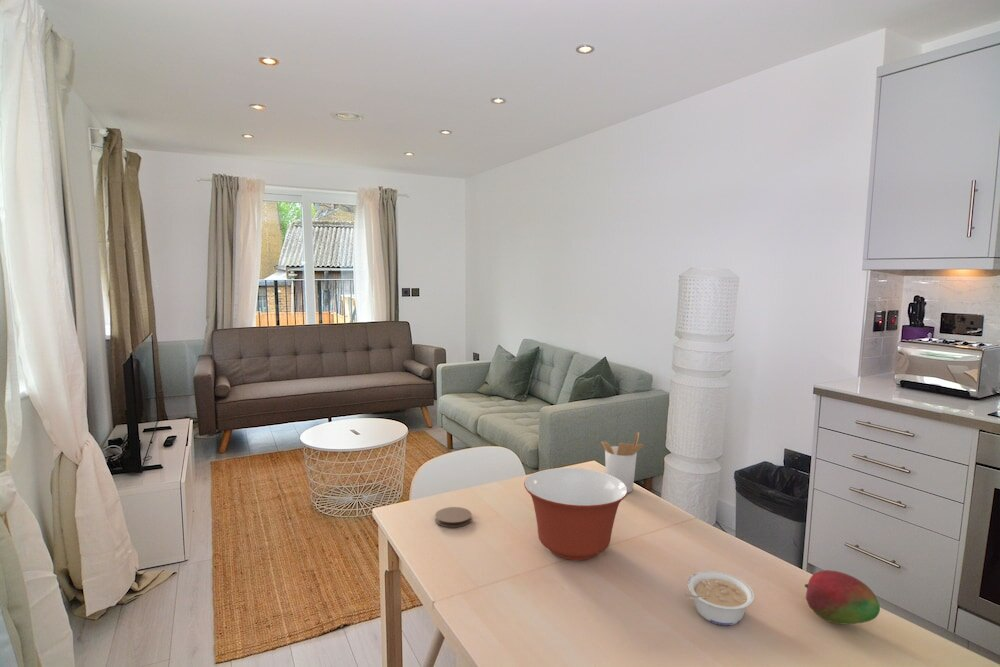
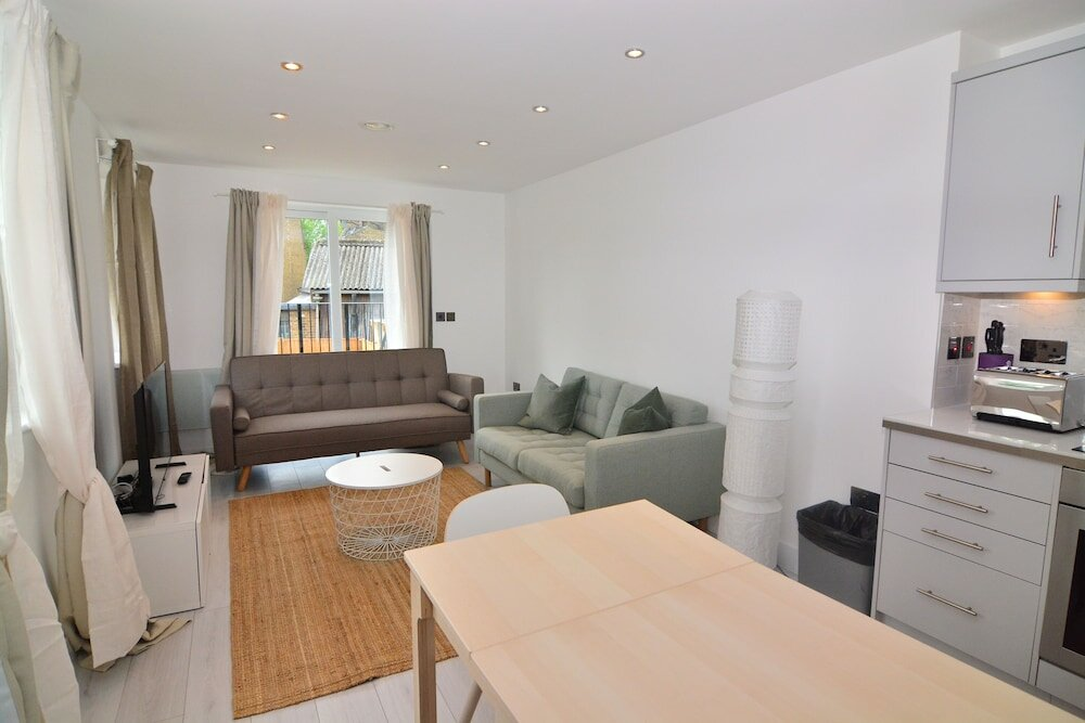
- legume [684,570,755,627]
- utensil holder [600,432,644,494]
- mixing bowl [523,467,628,561]
- fruit [804,569,881,625]
- coaster [434,506,473,528]
